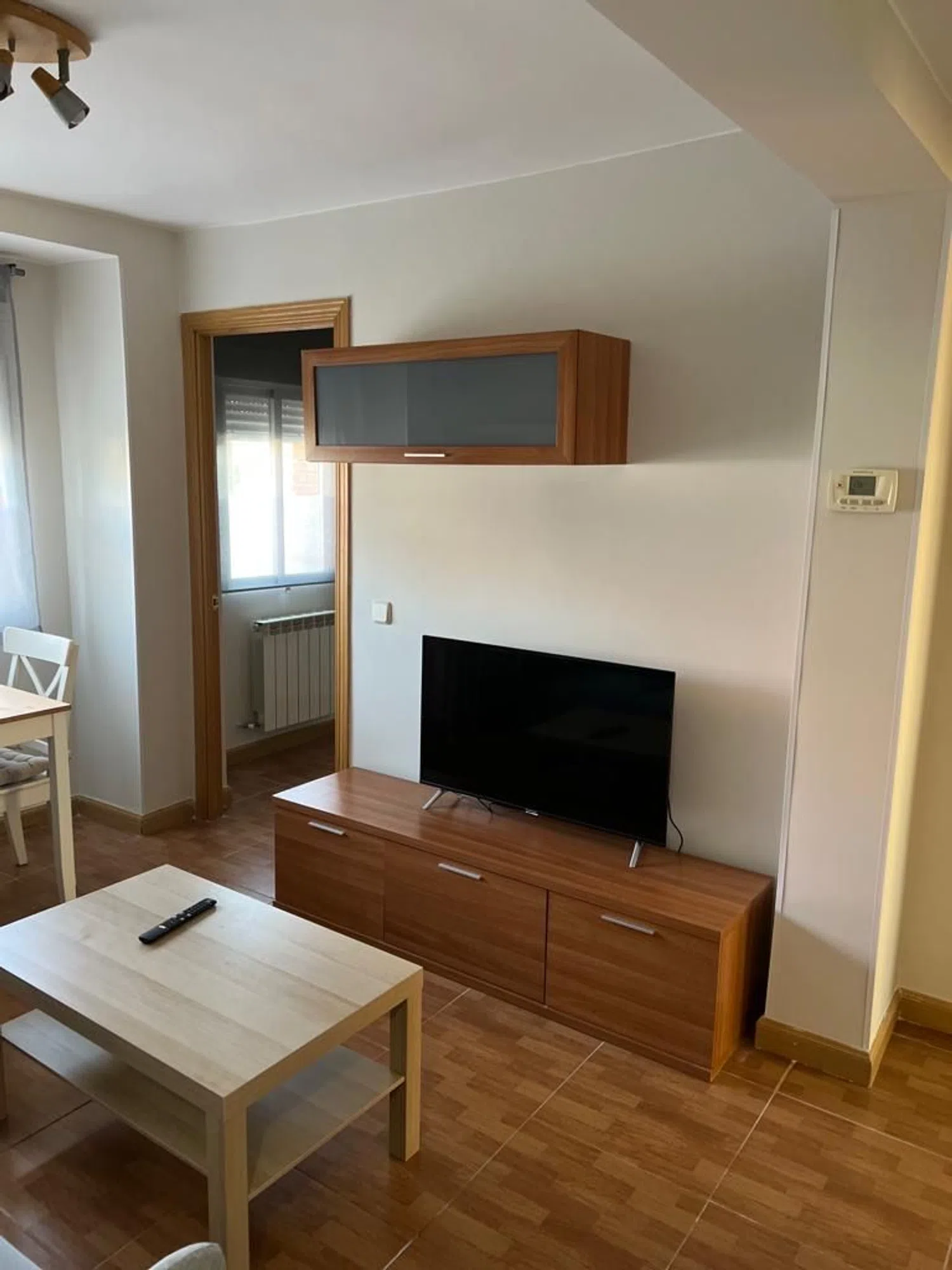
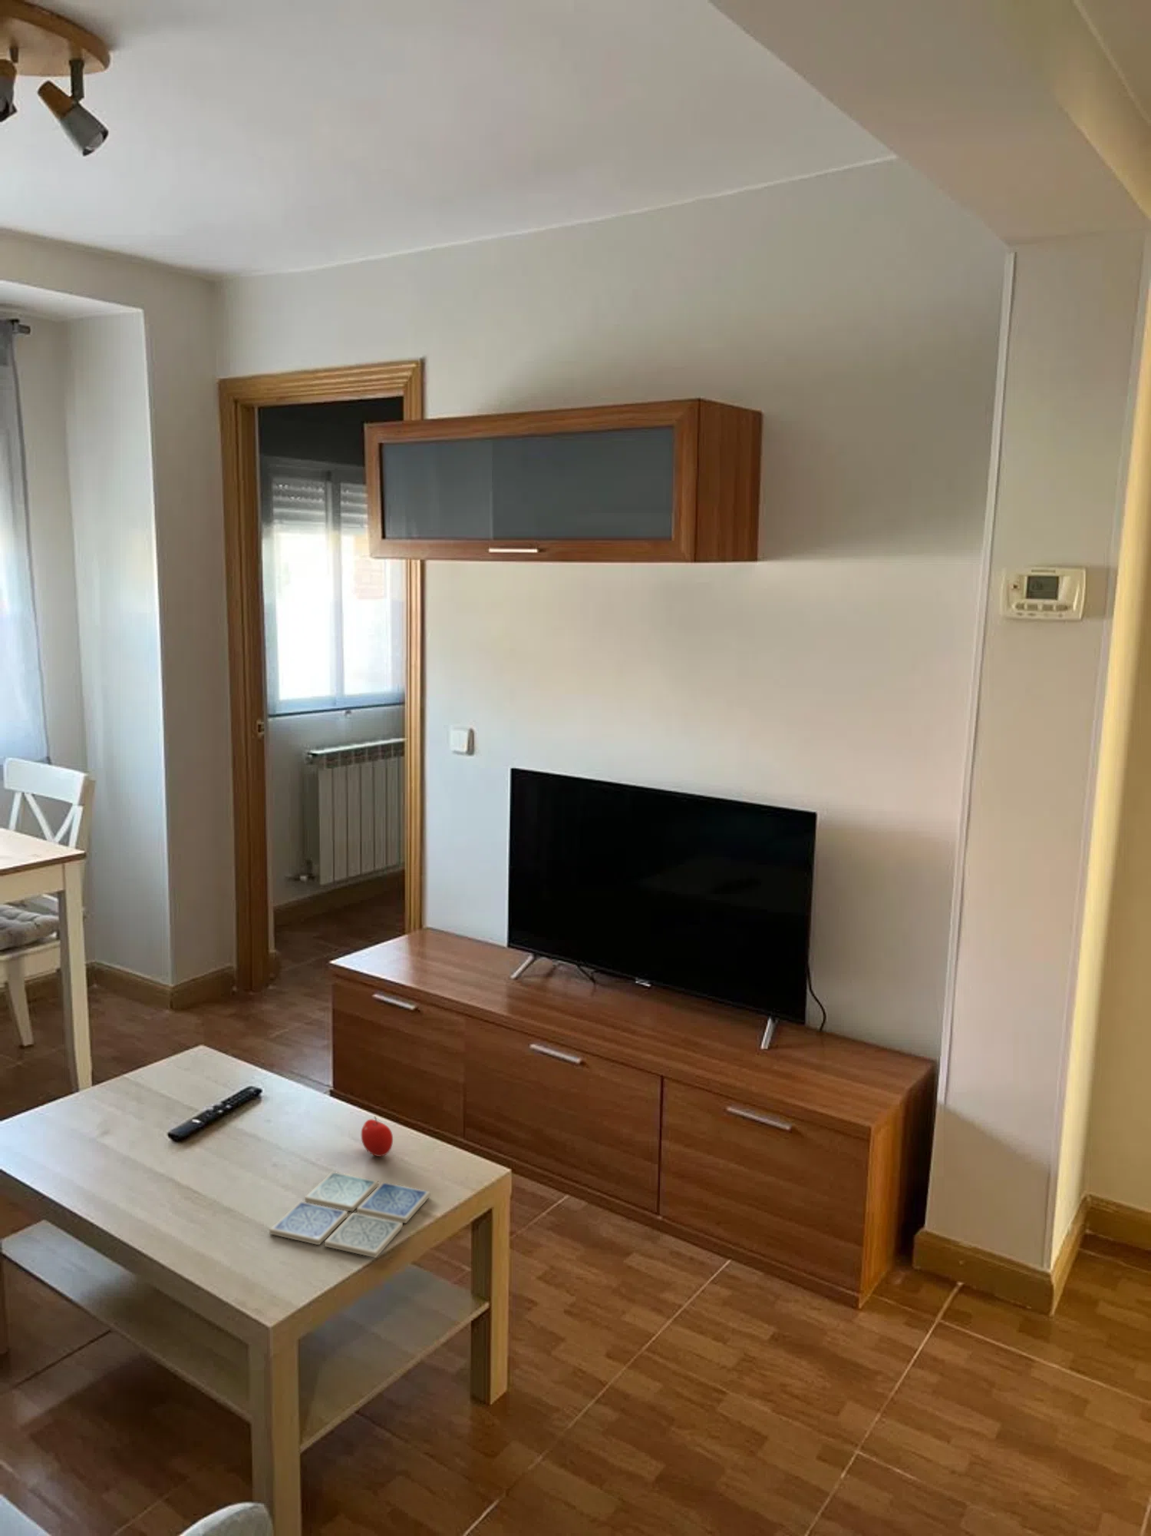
+ drink coaster [268,1171,432,1259]
+ apple [360,1115,394,1157]
